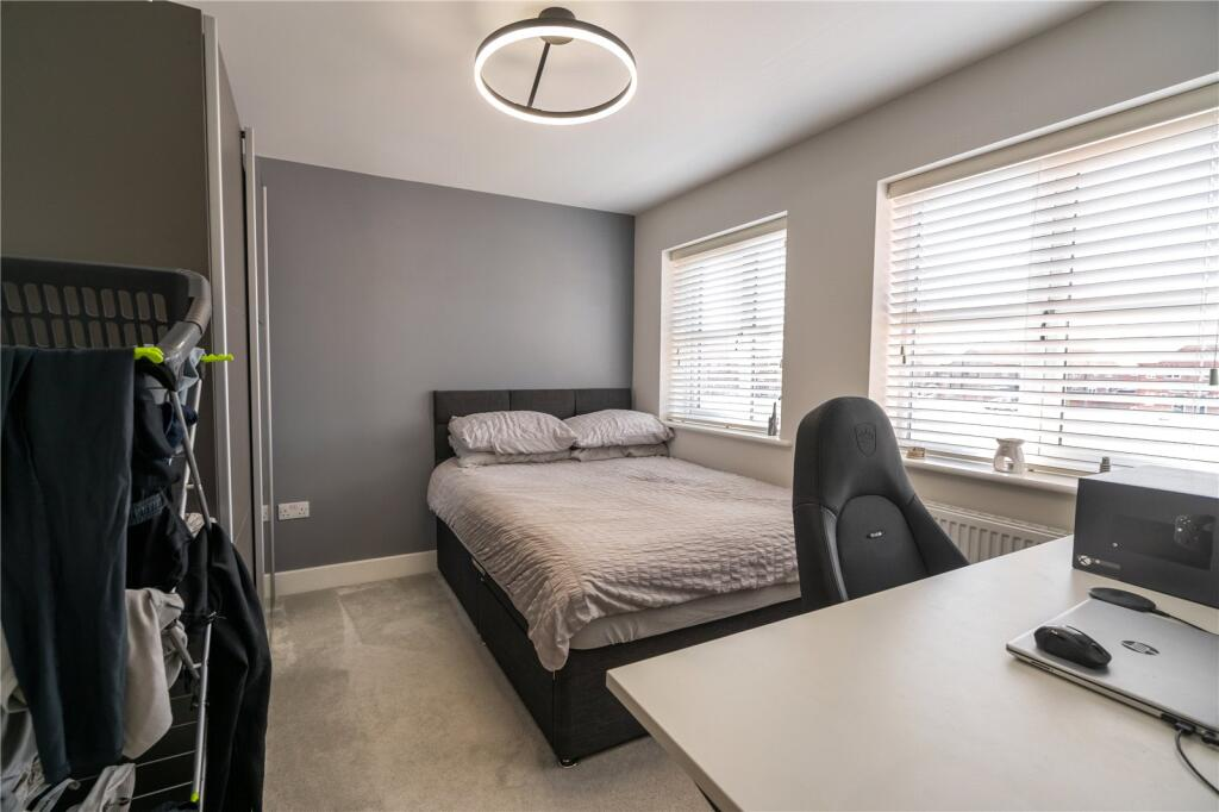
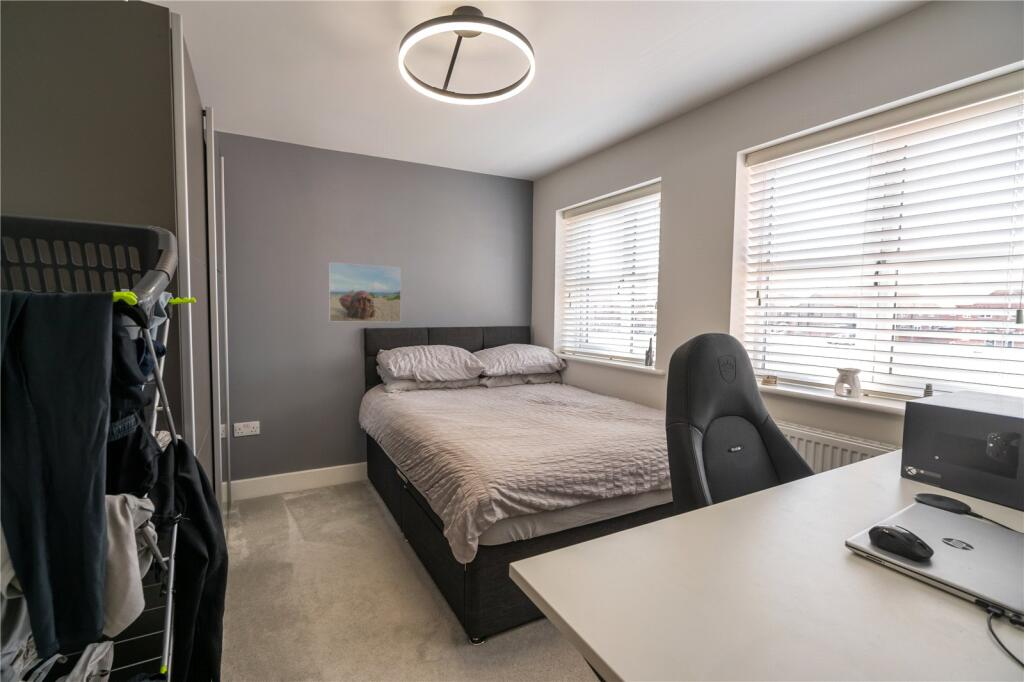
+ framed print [328,261,402,323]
